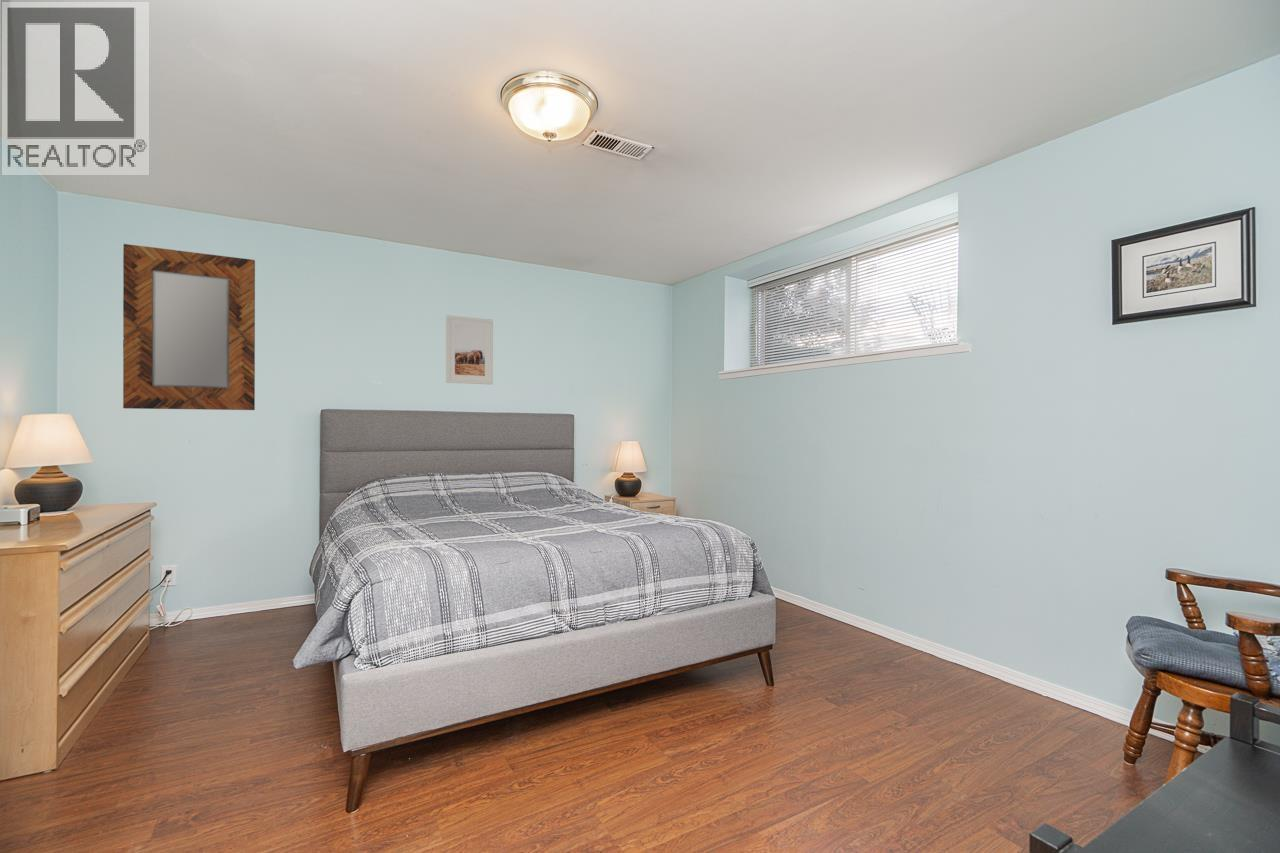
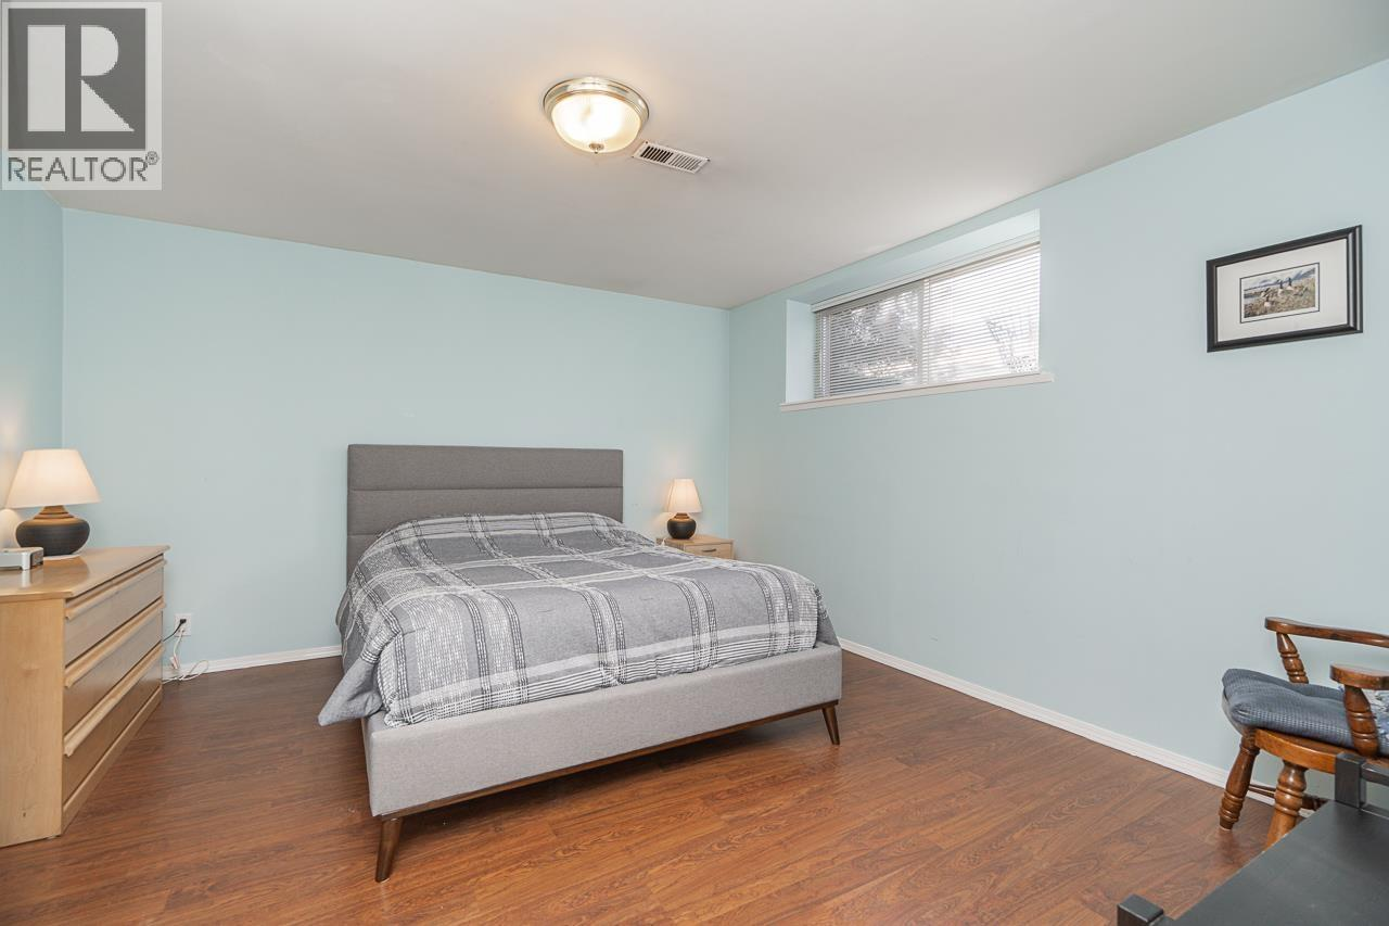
- home mirror [122,243,256,411]
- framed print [445,314,494,385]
